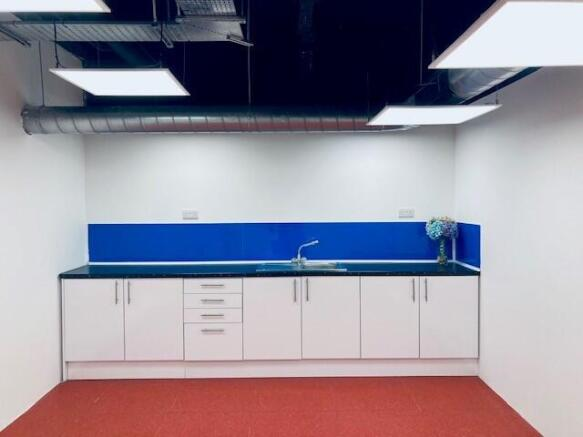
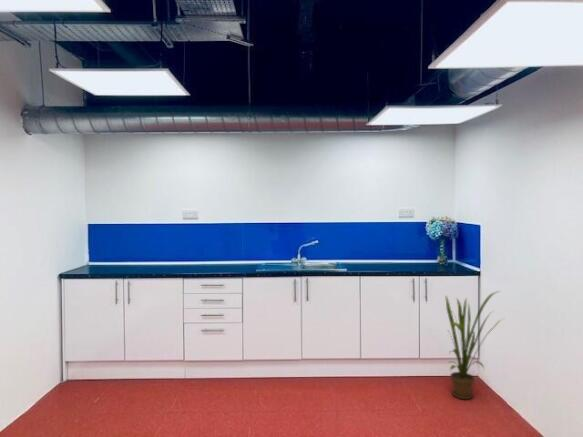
+ house plant [444,290,505,400]
